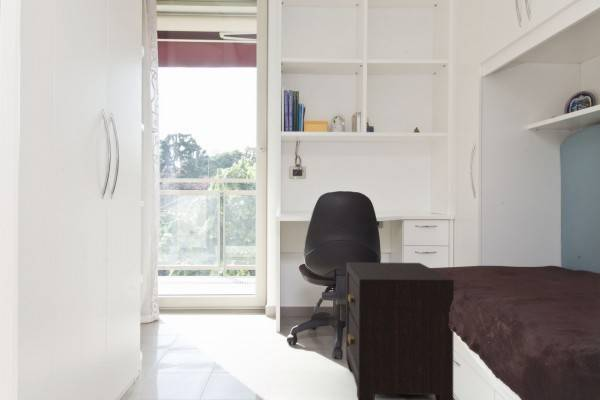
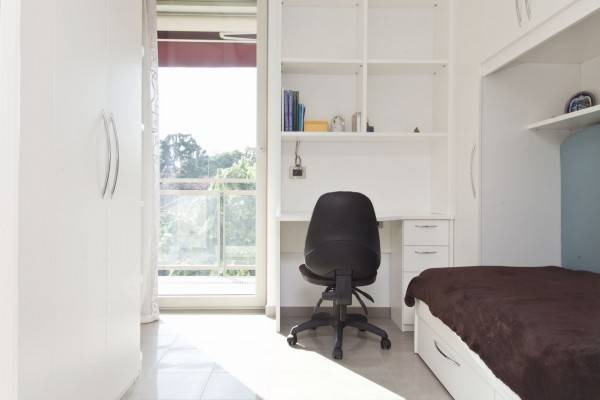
- nightstand [345,261,455,400]
